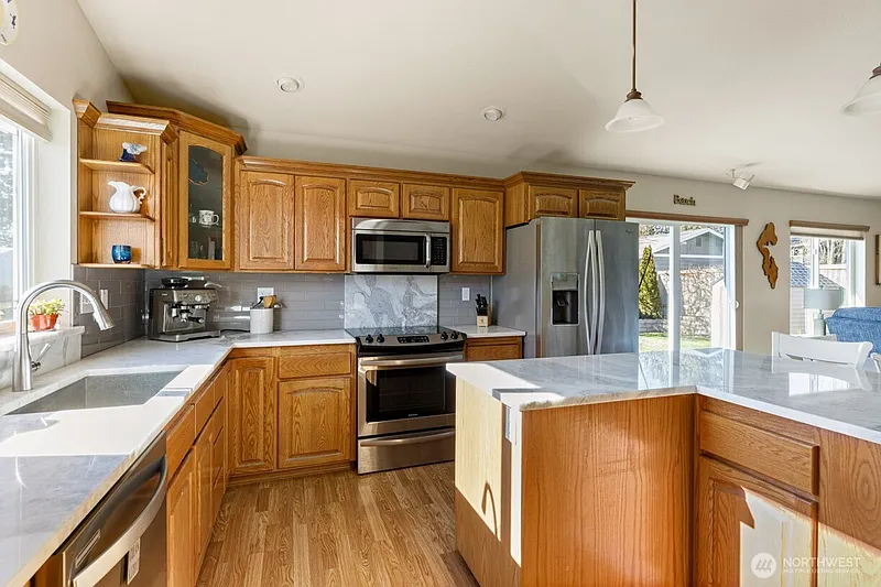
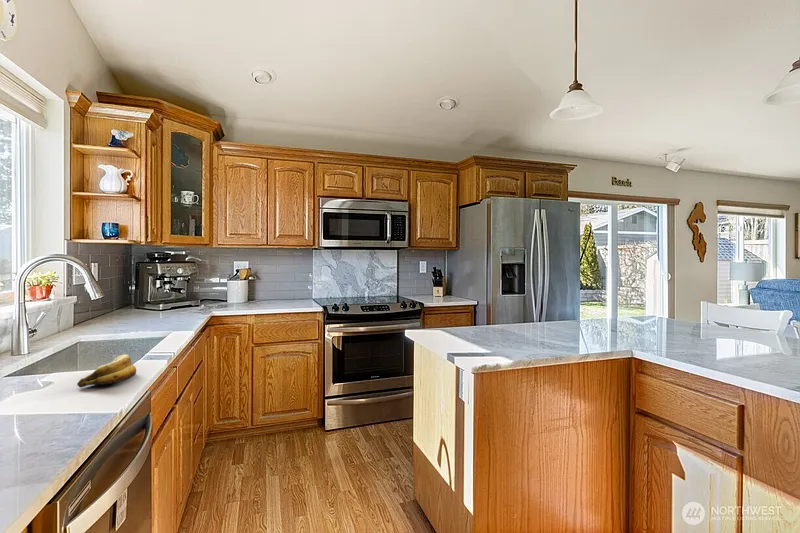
+ banana [76,353,137,388]
